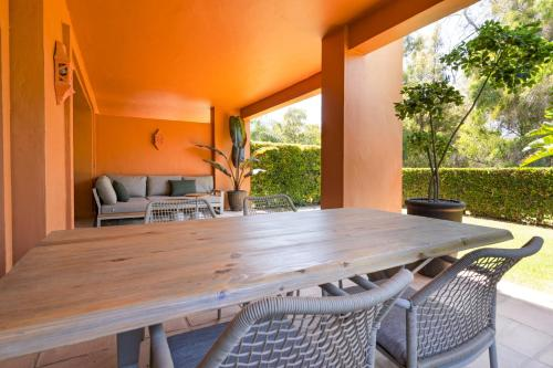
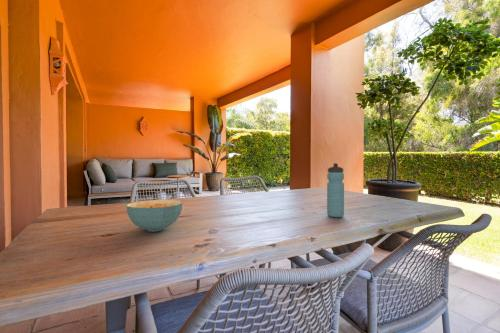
+ water bottle [326,162,345,218]
+ cereal bowl [125,199,183,232]
